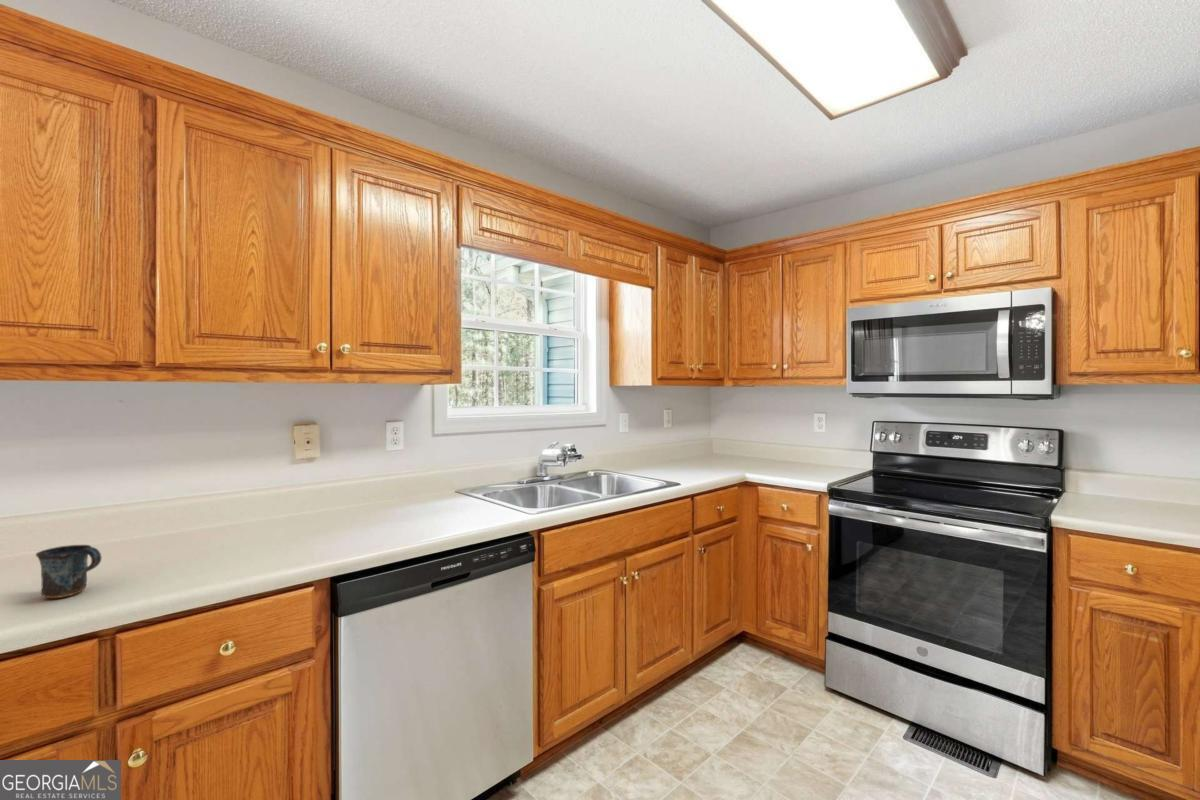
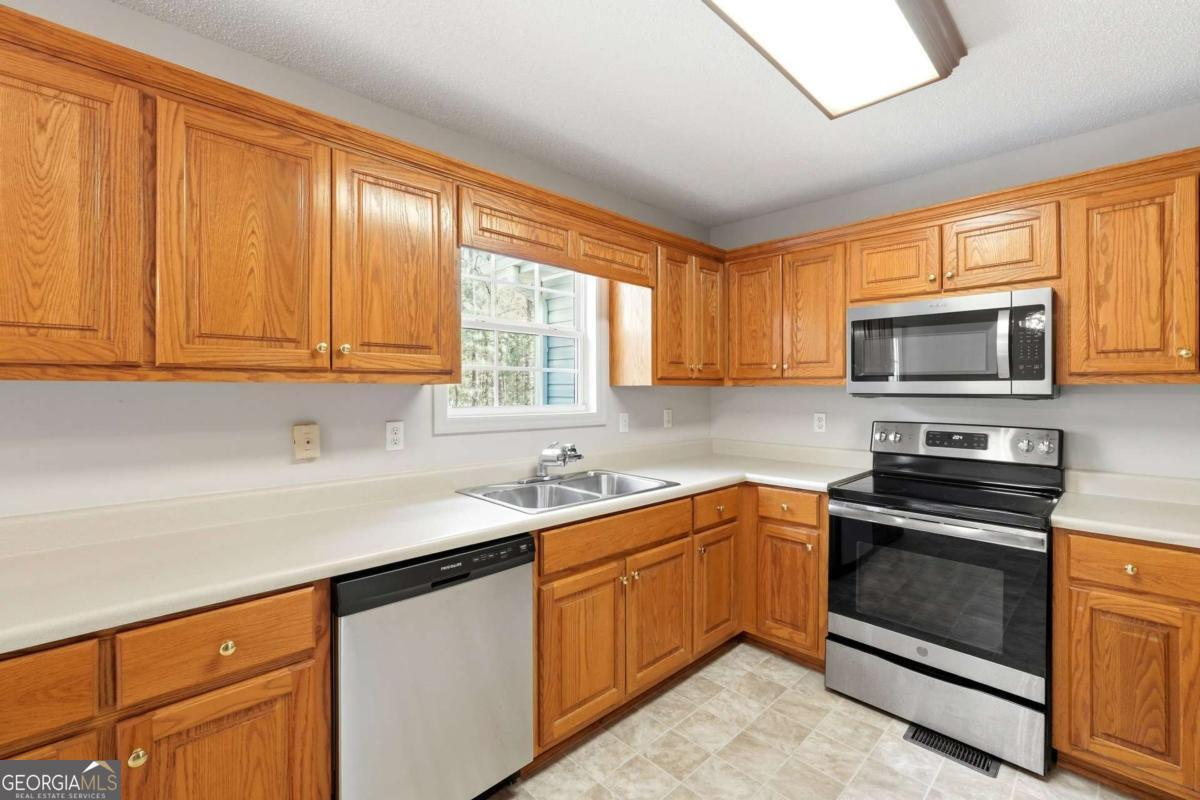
- mug [35,544,102,599]
